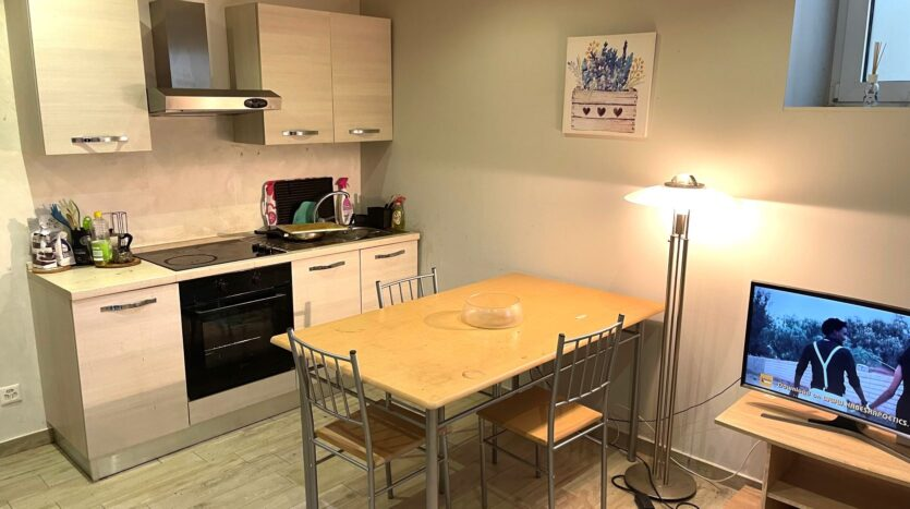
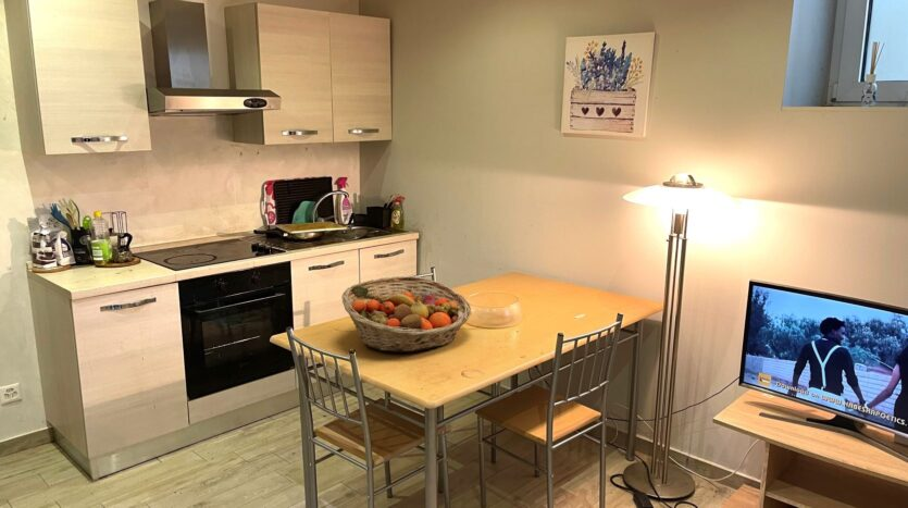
+ fruit basket [340,275,472,354]
